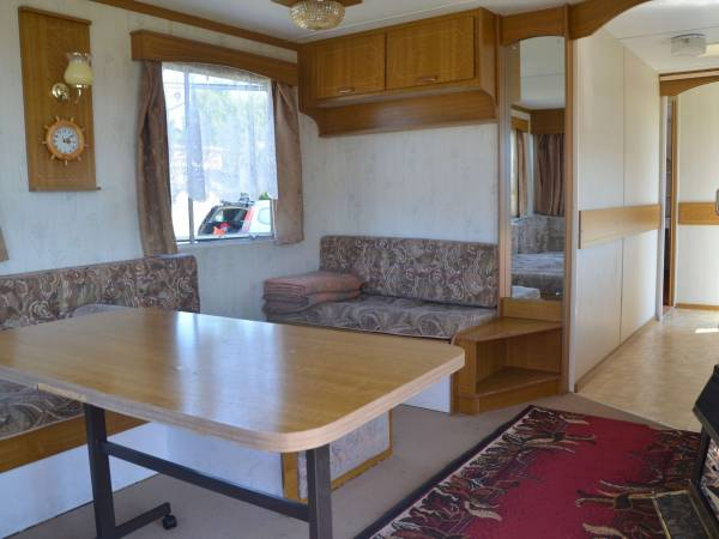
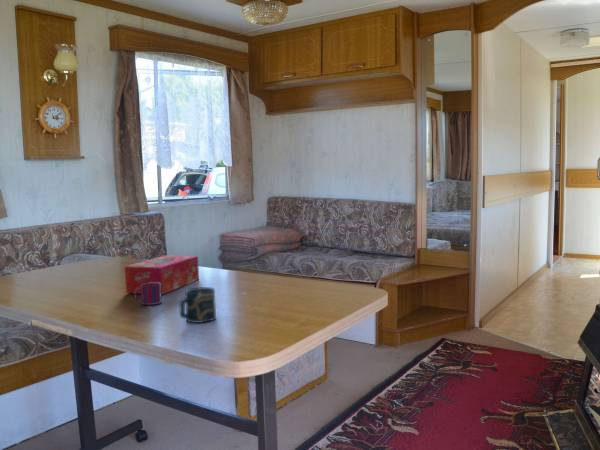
+ cup [178,286,217,324]
+ tissue box [124,254,200,295]
+ mug [133,282,163,306]
